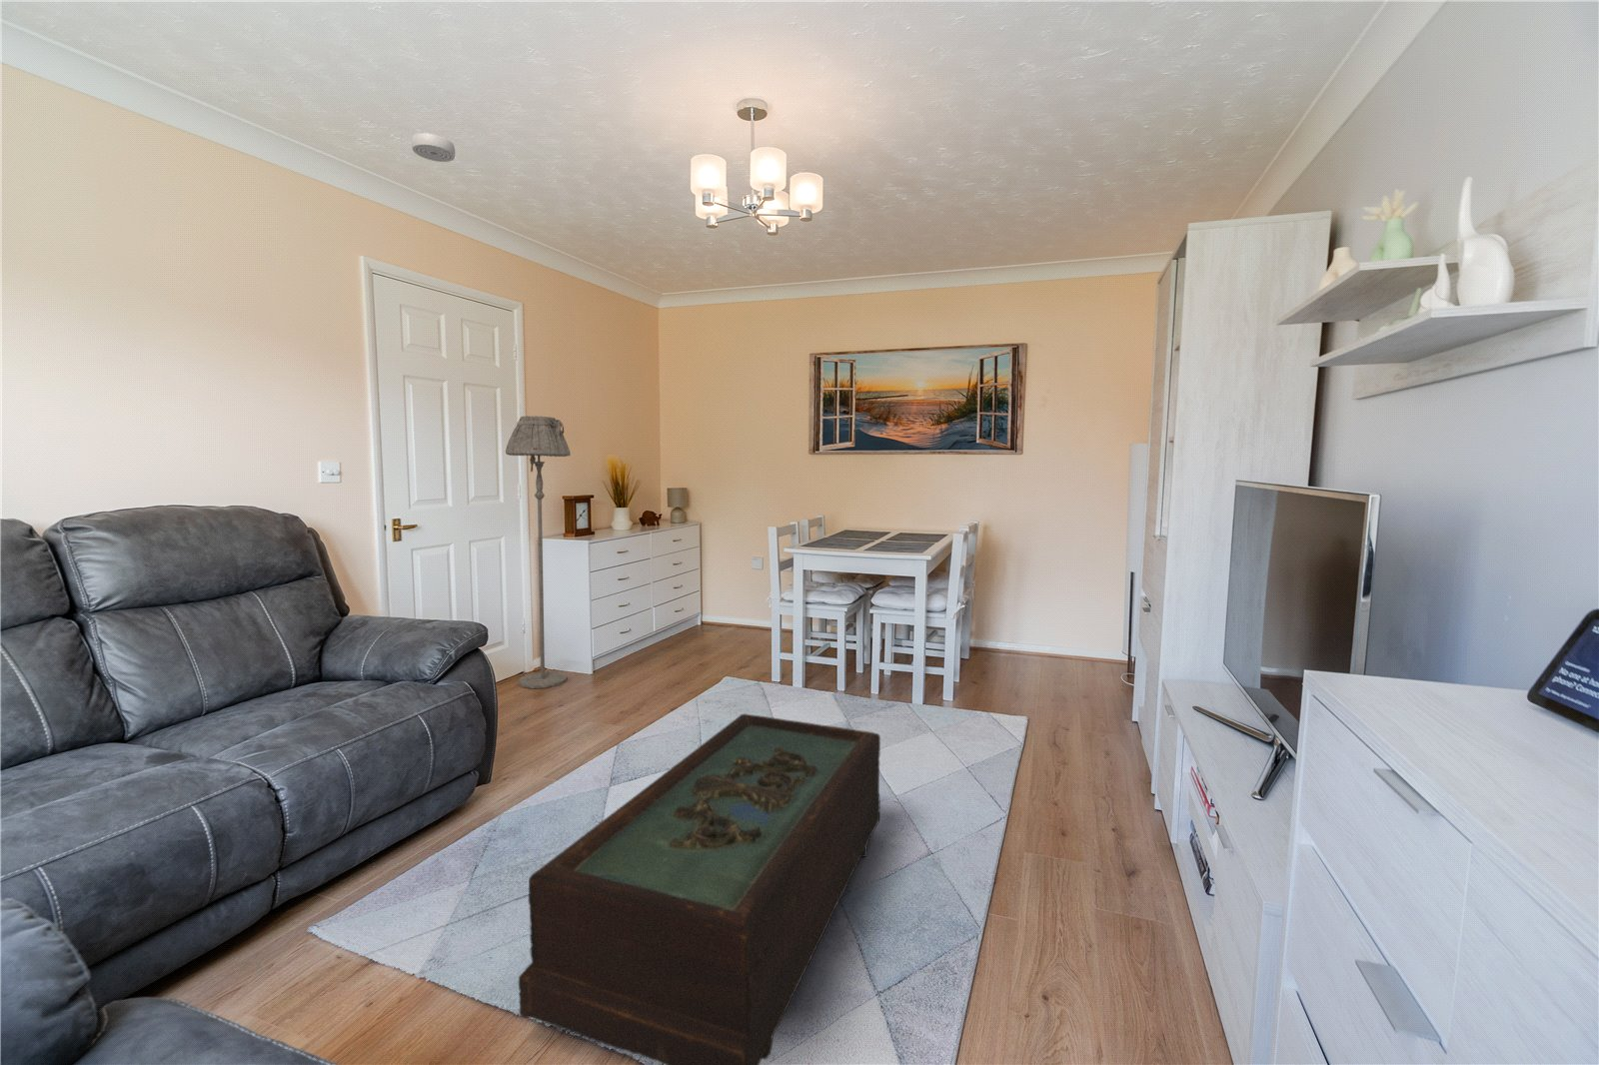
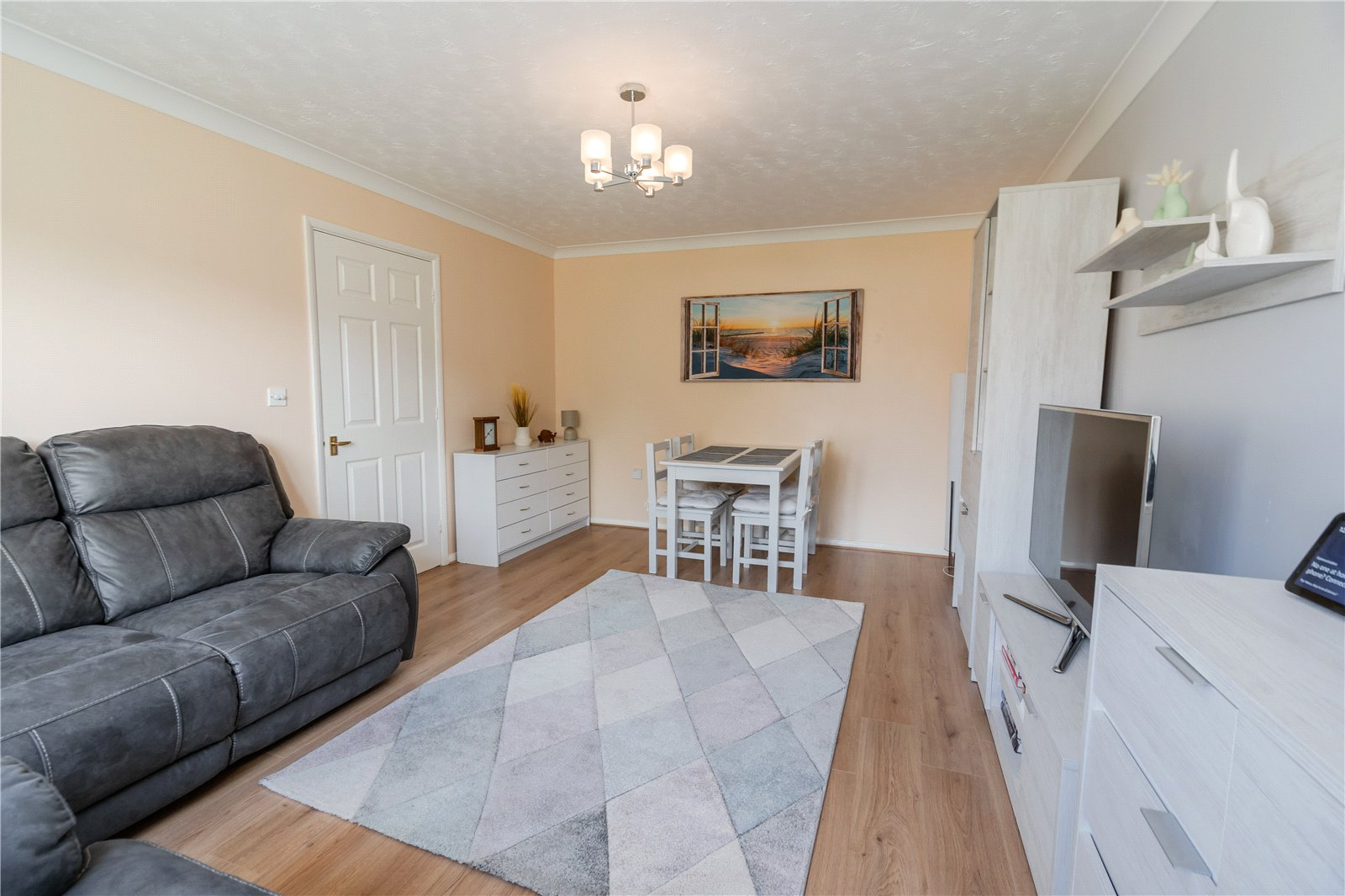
- coffee table [517,712,881,1065]
- smoke detector [410,132,455,163]
- floor lamp [505,415,571,689]
